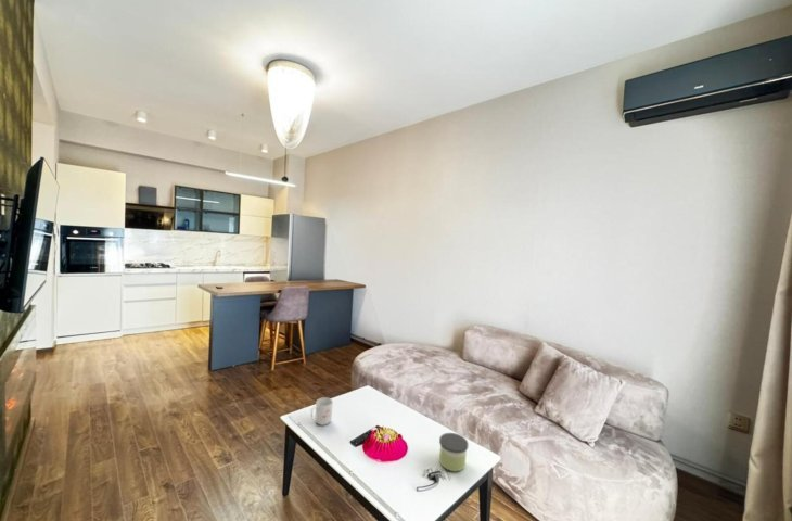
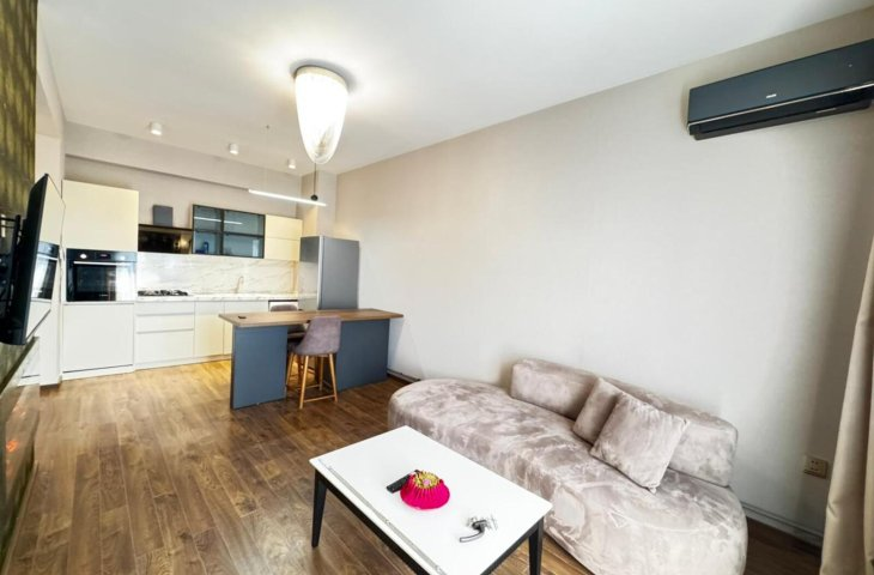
- candle [438,432,470,472]
- mug [310,396,334,427]
